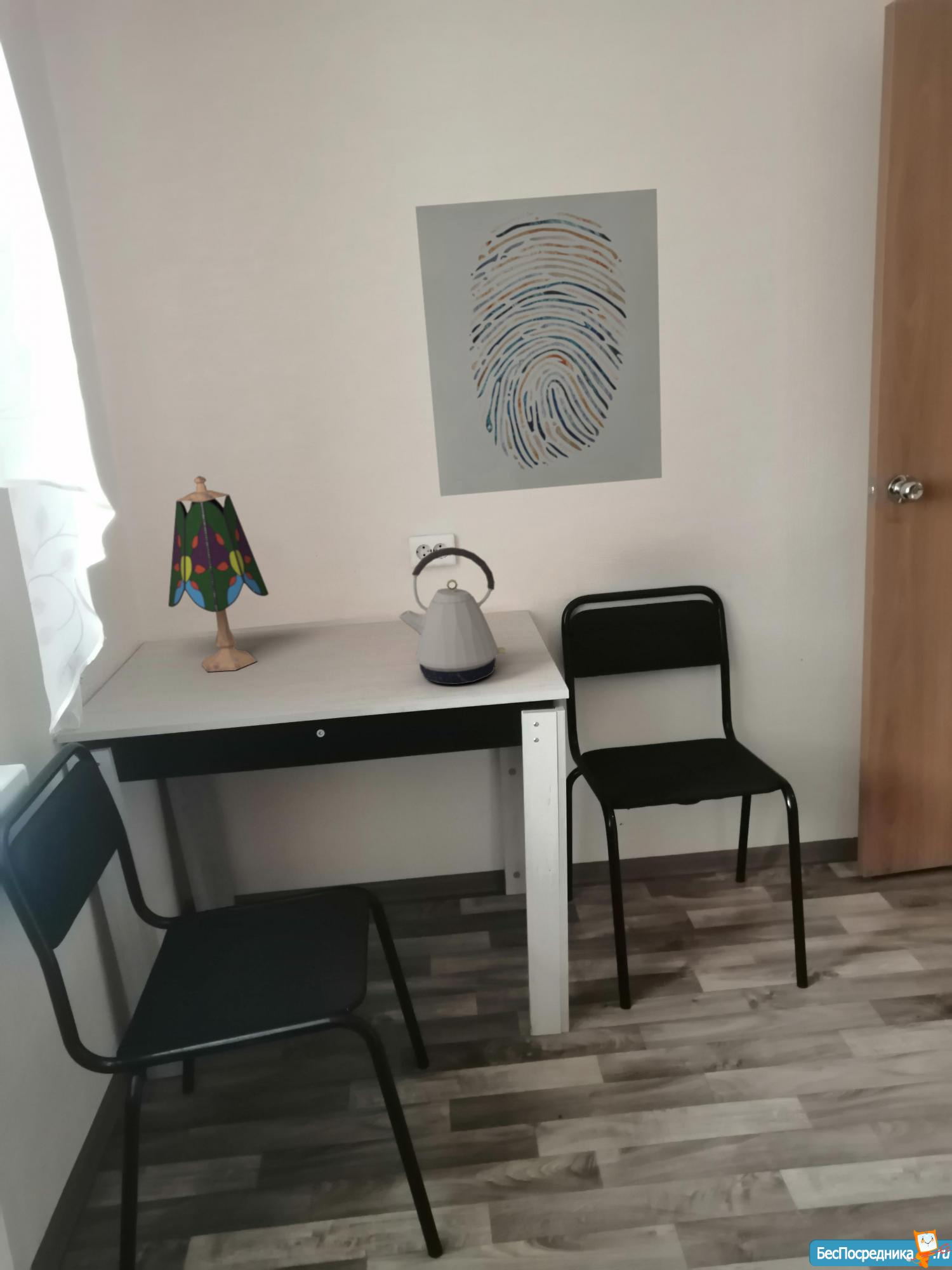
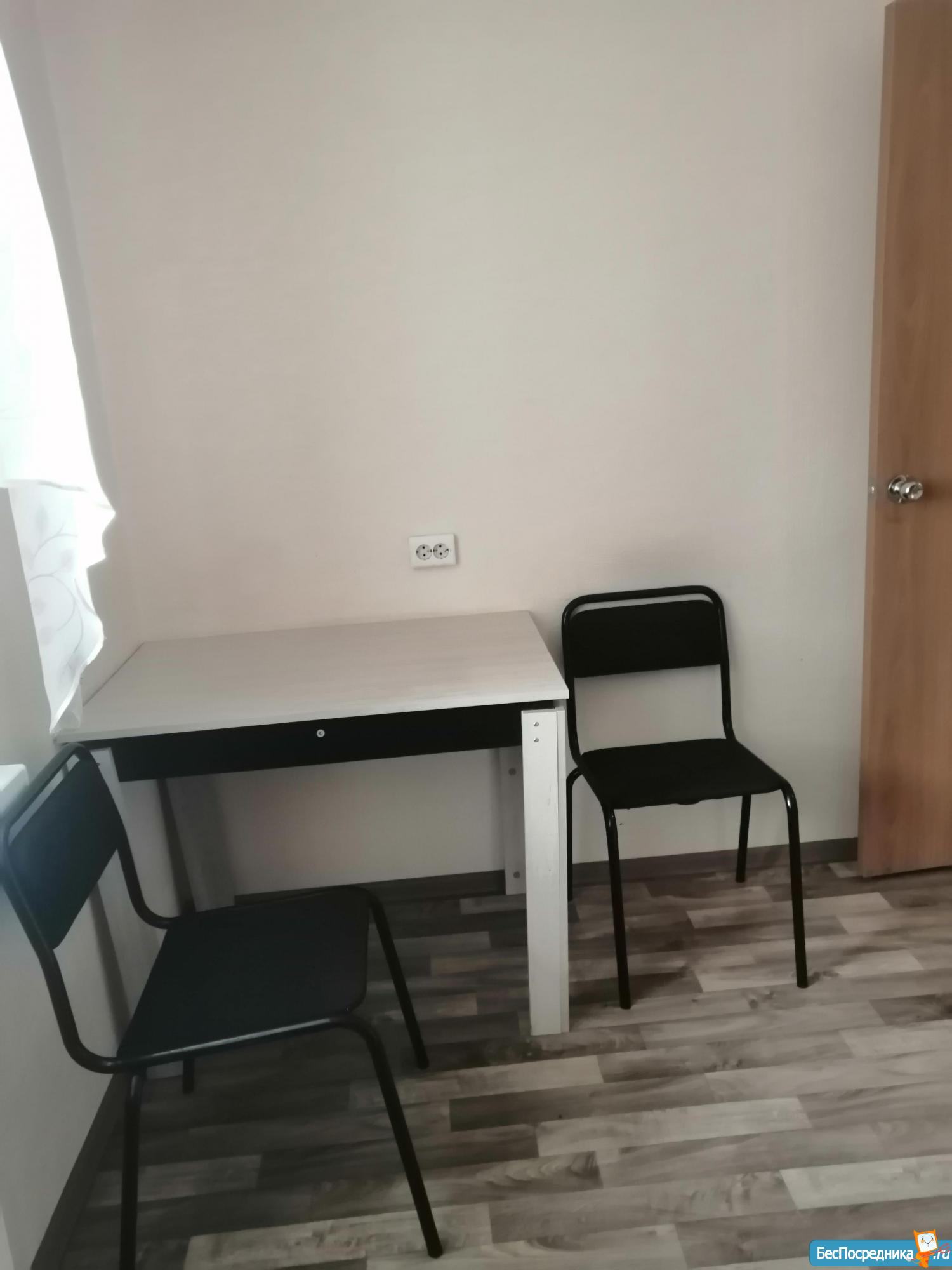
- wall art [415,188,663,497]
- table lamp [168,475,270,672]
- kettle [398,547,506,685]
